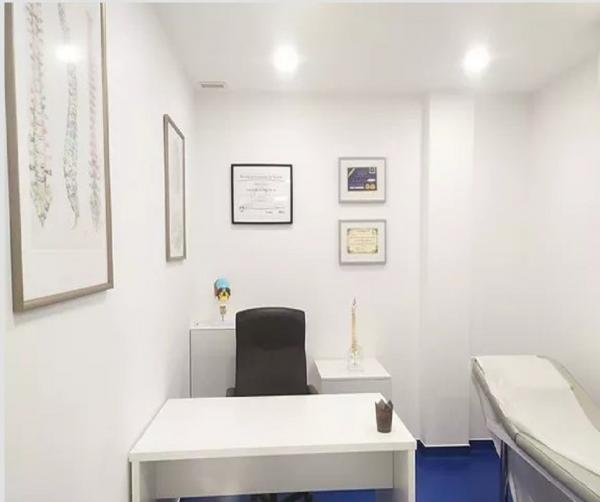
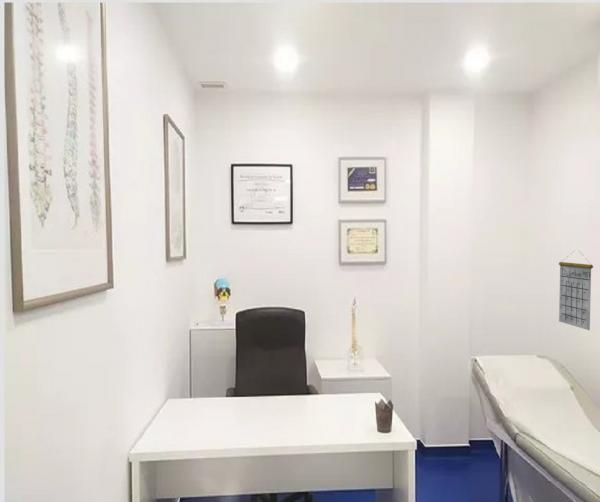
+ calendar [558,251,594,331]
